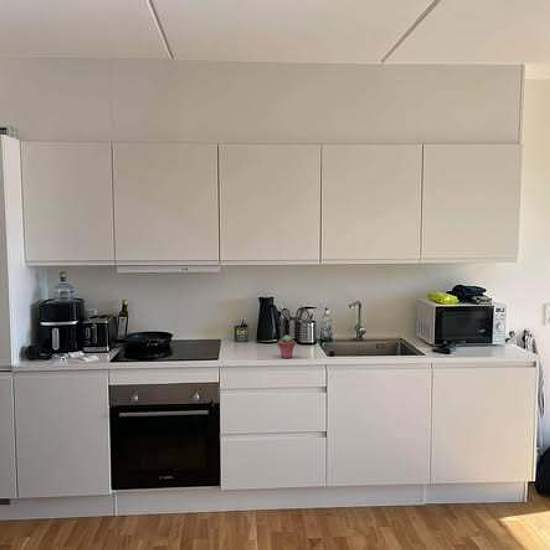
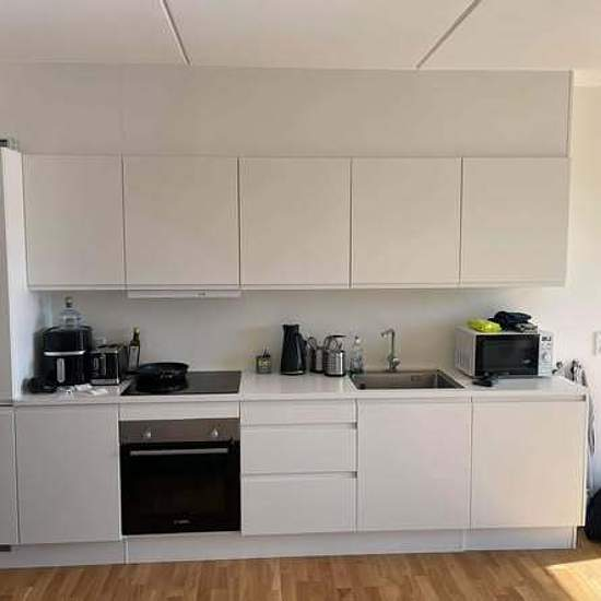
- potted succulent [277,334,296,359]
